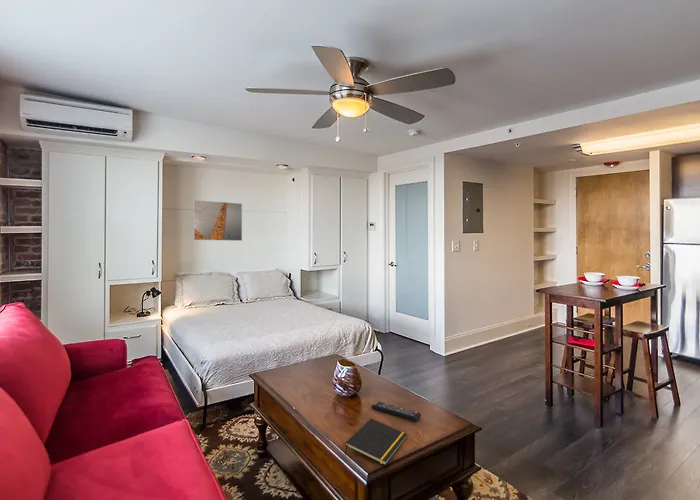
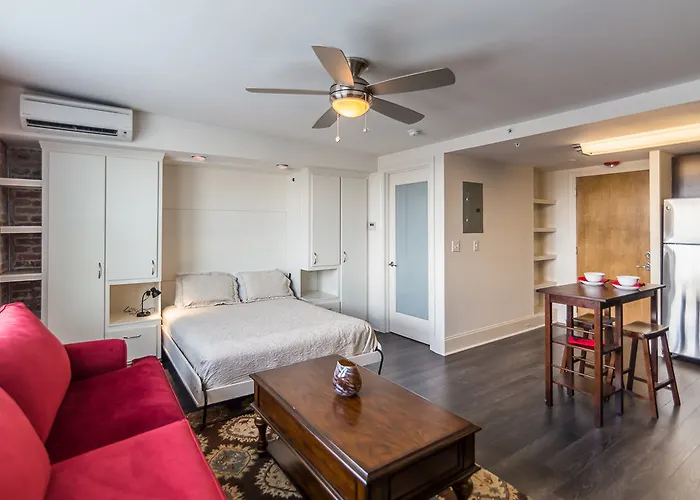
- remote control [370,401,422,422]
- notepad [344,418,408,466]
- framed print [193,199,243,242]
